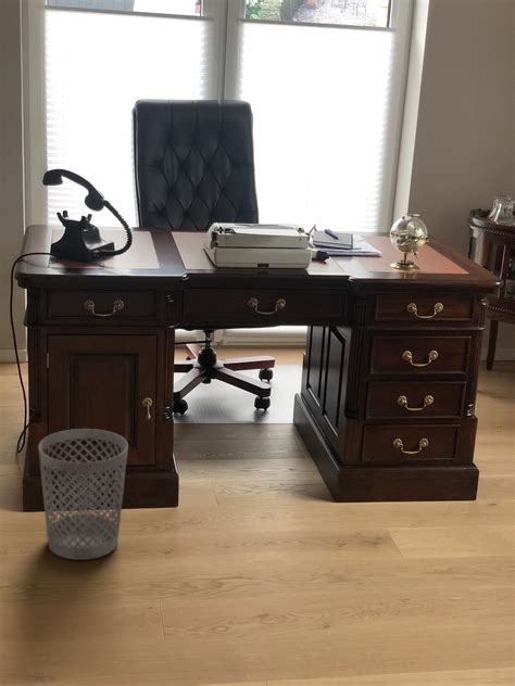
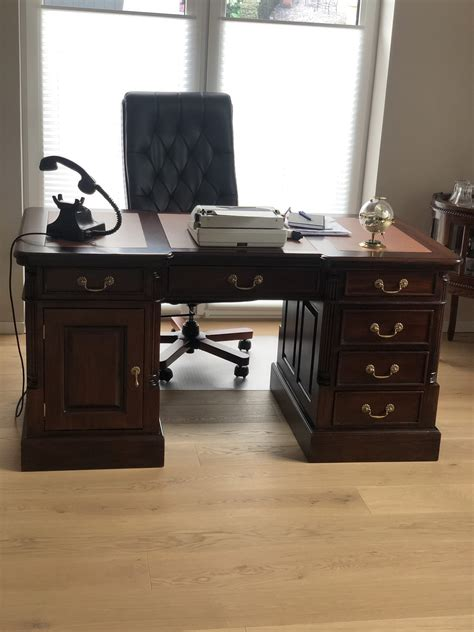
- wastebasket [37,428,129,561]
